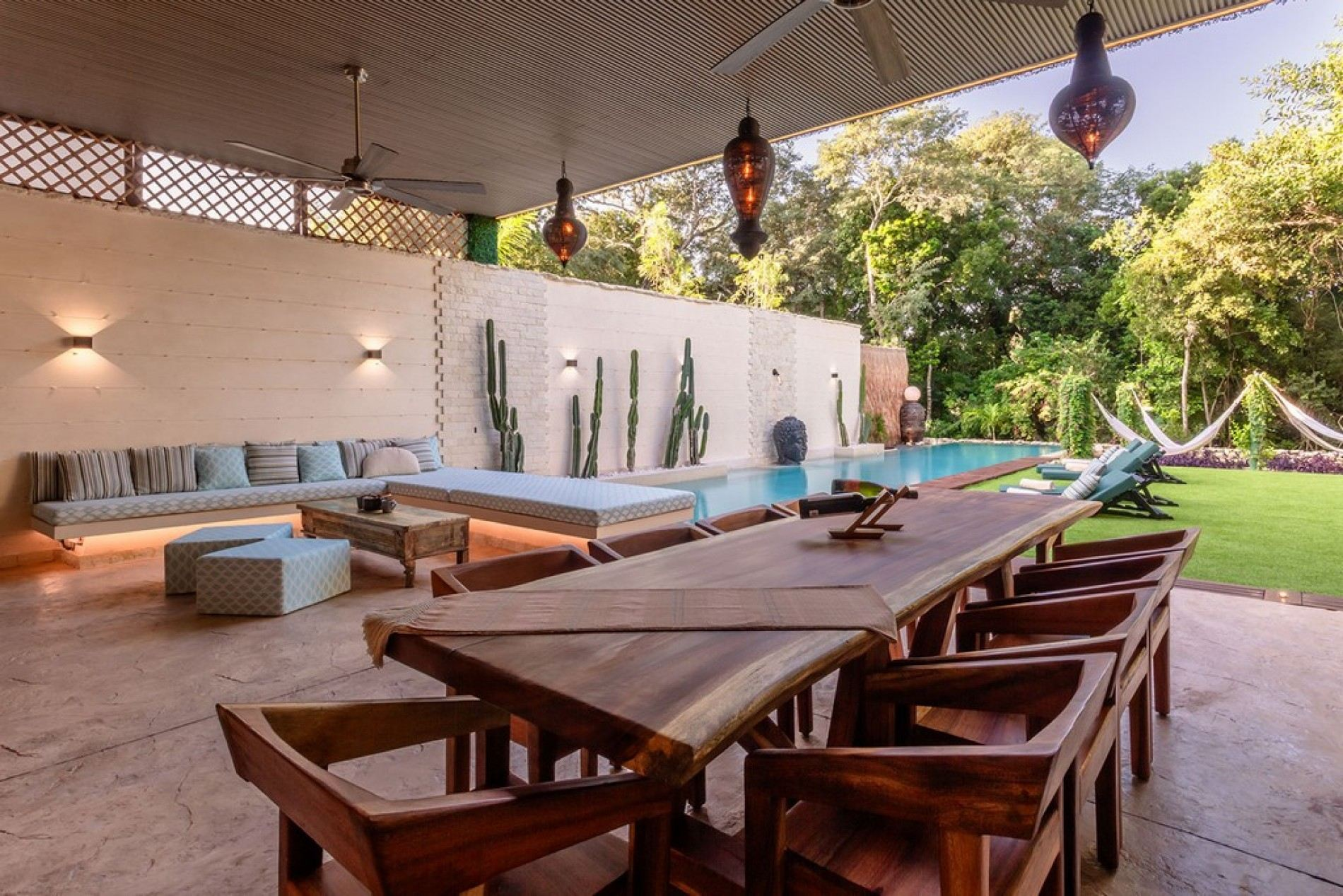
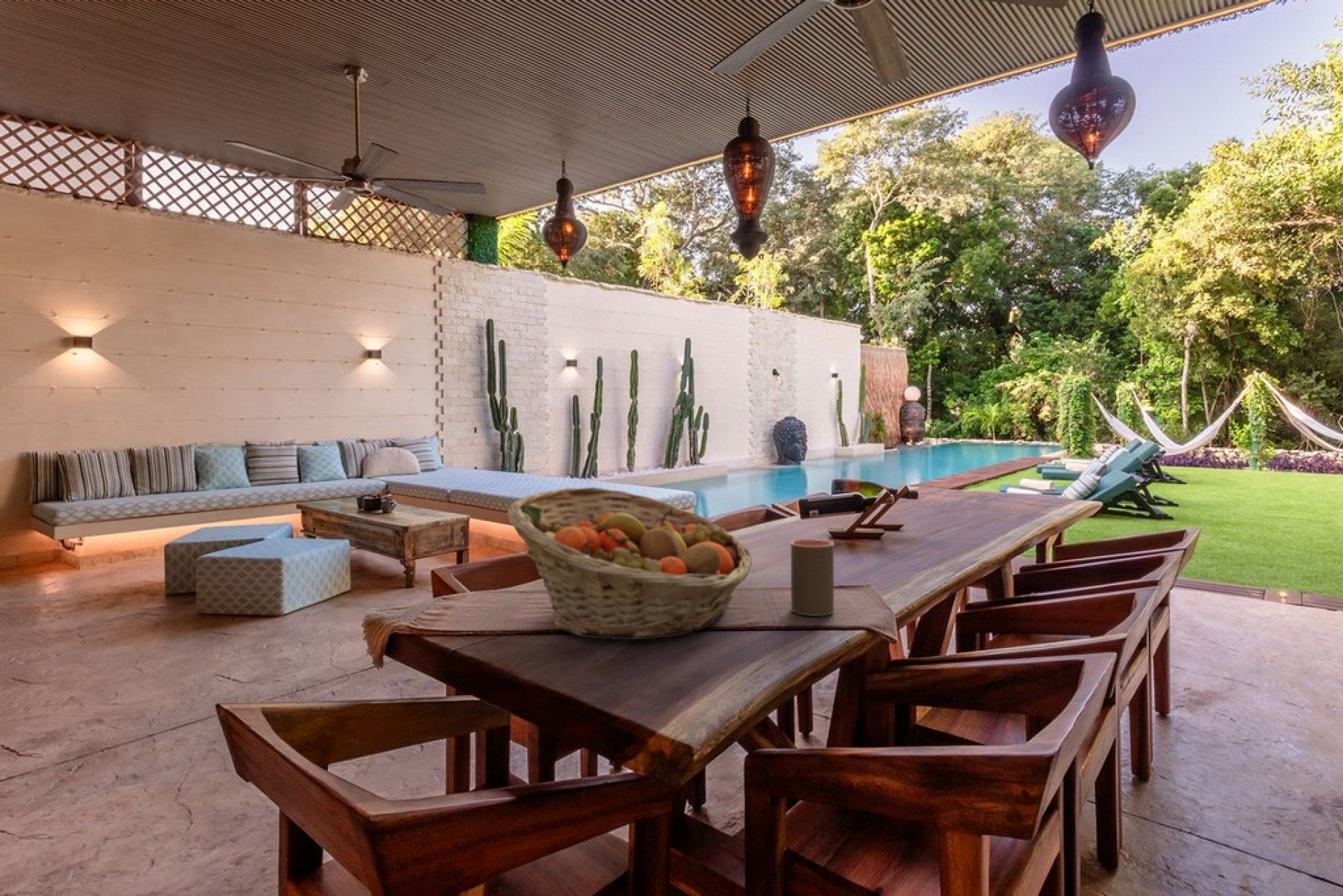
+ fruit basket [507,486,753,640]
+ cup [790,538,835,617]
